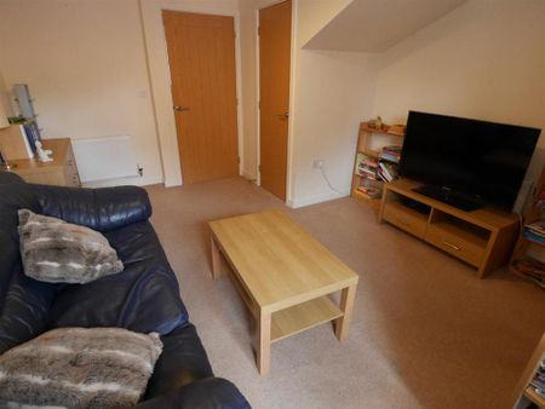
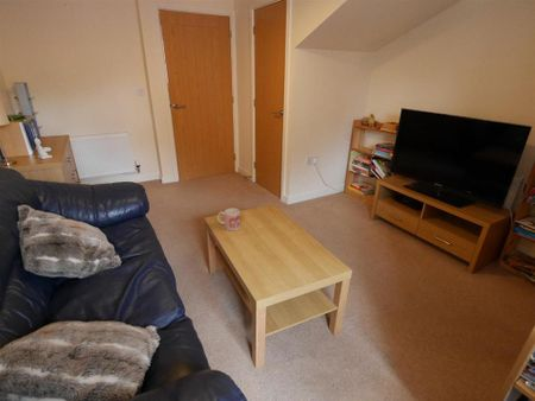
+ mug [216,206,241,231]
